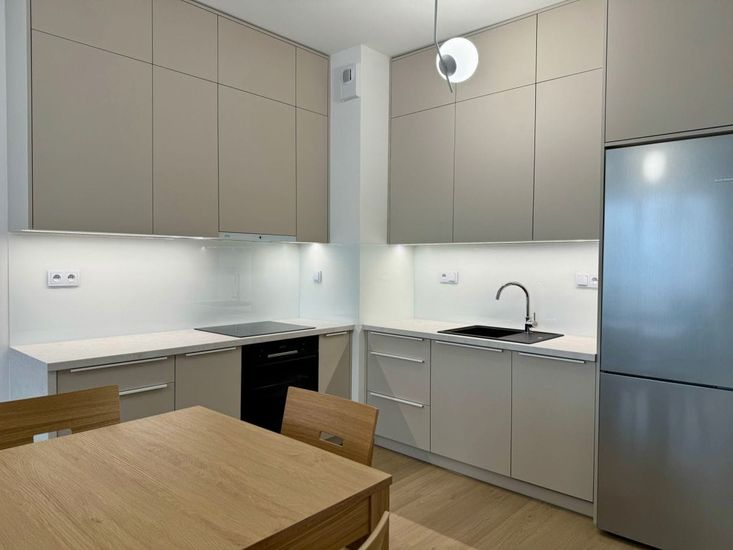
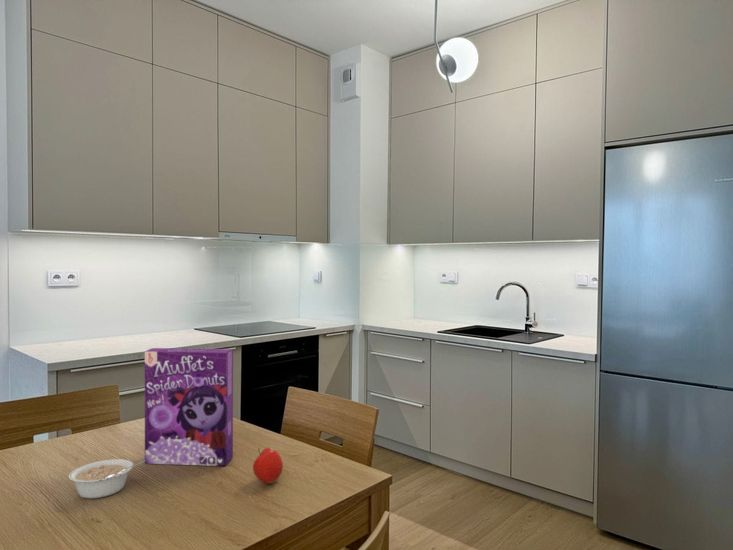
+ fruit [252,447,284,485]
+ cereal box [144,347,234,467]
+ legume [68,458,146,499]
